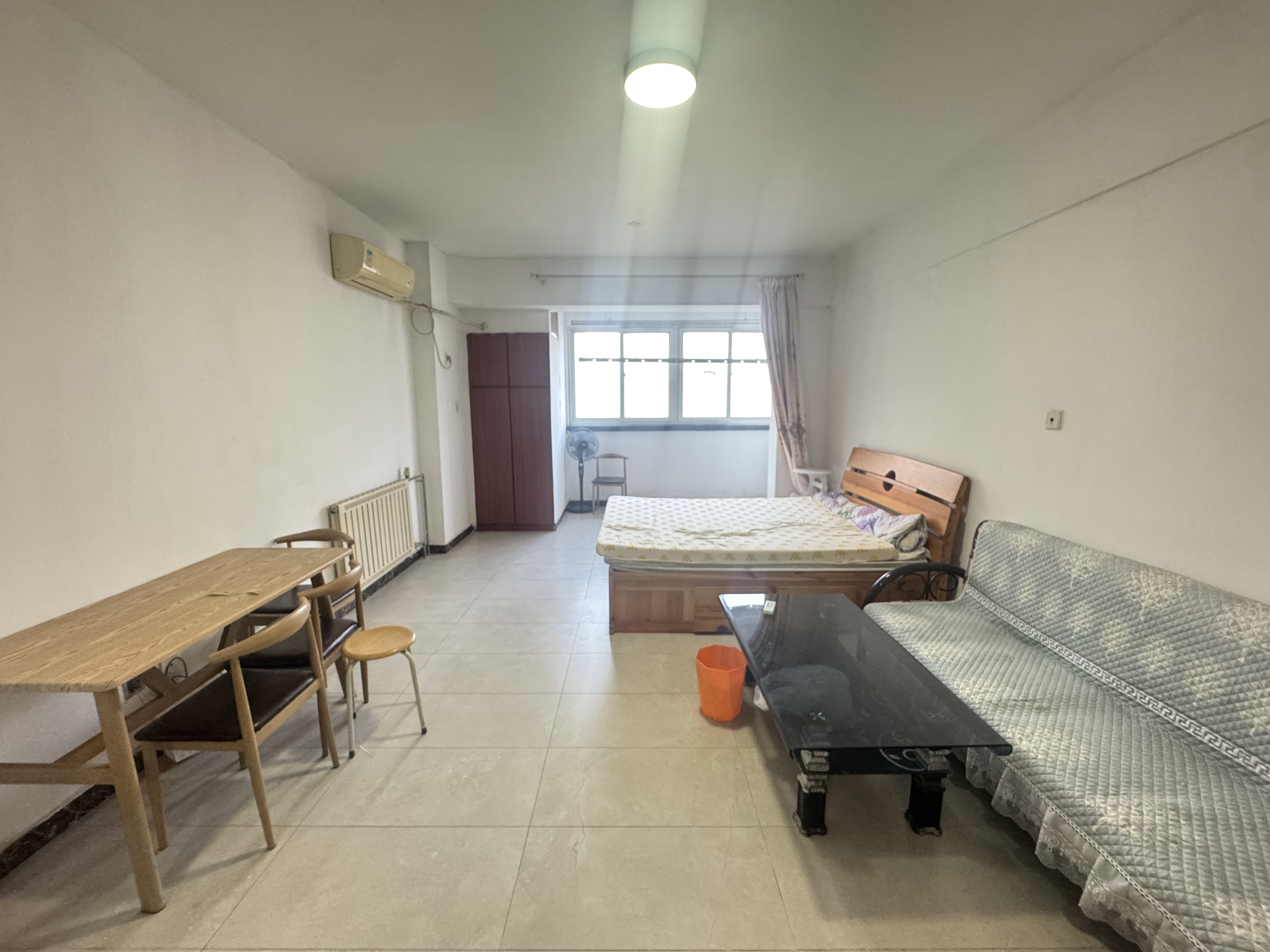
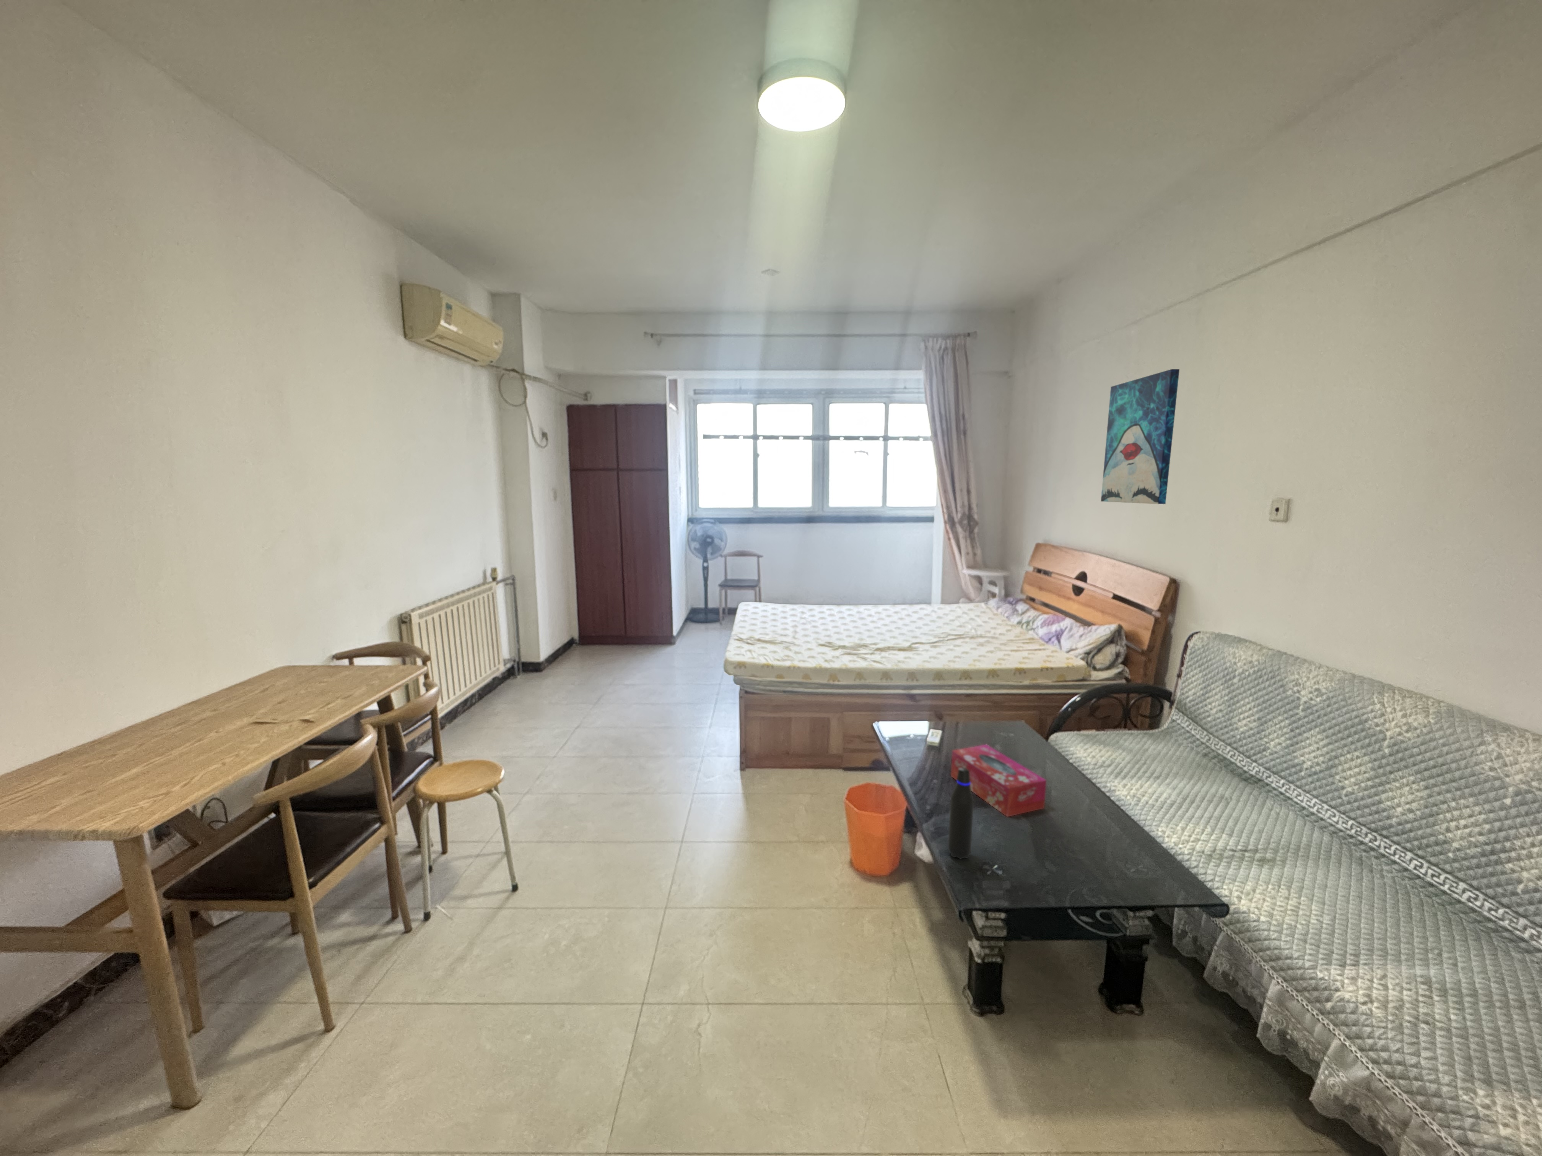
+ wall art [1100,368,1180,505]
+ tissue box [951,744,1047,817]
+ water bottle [947,767,974,860]
